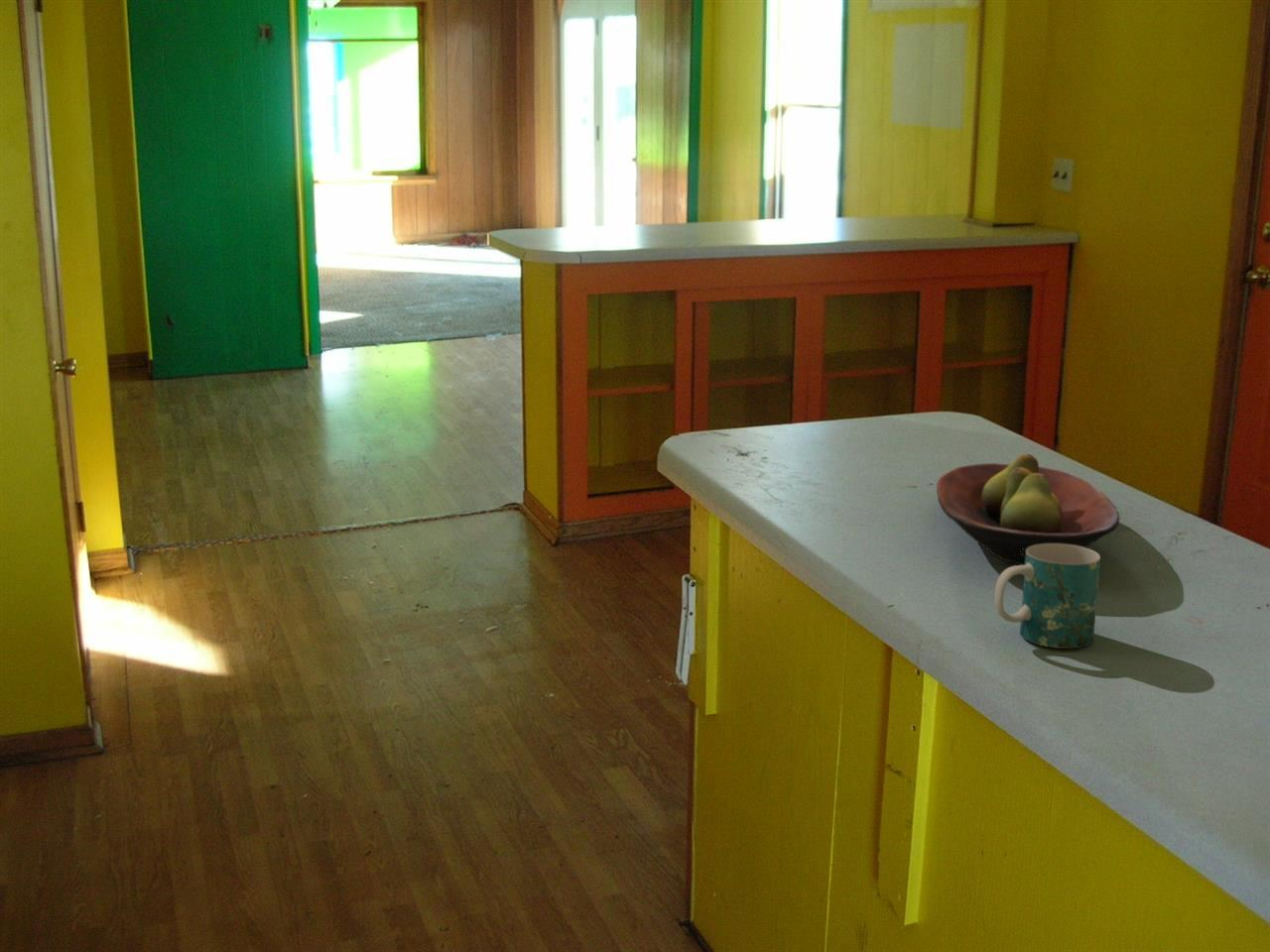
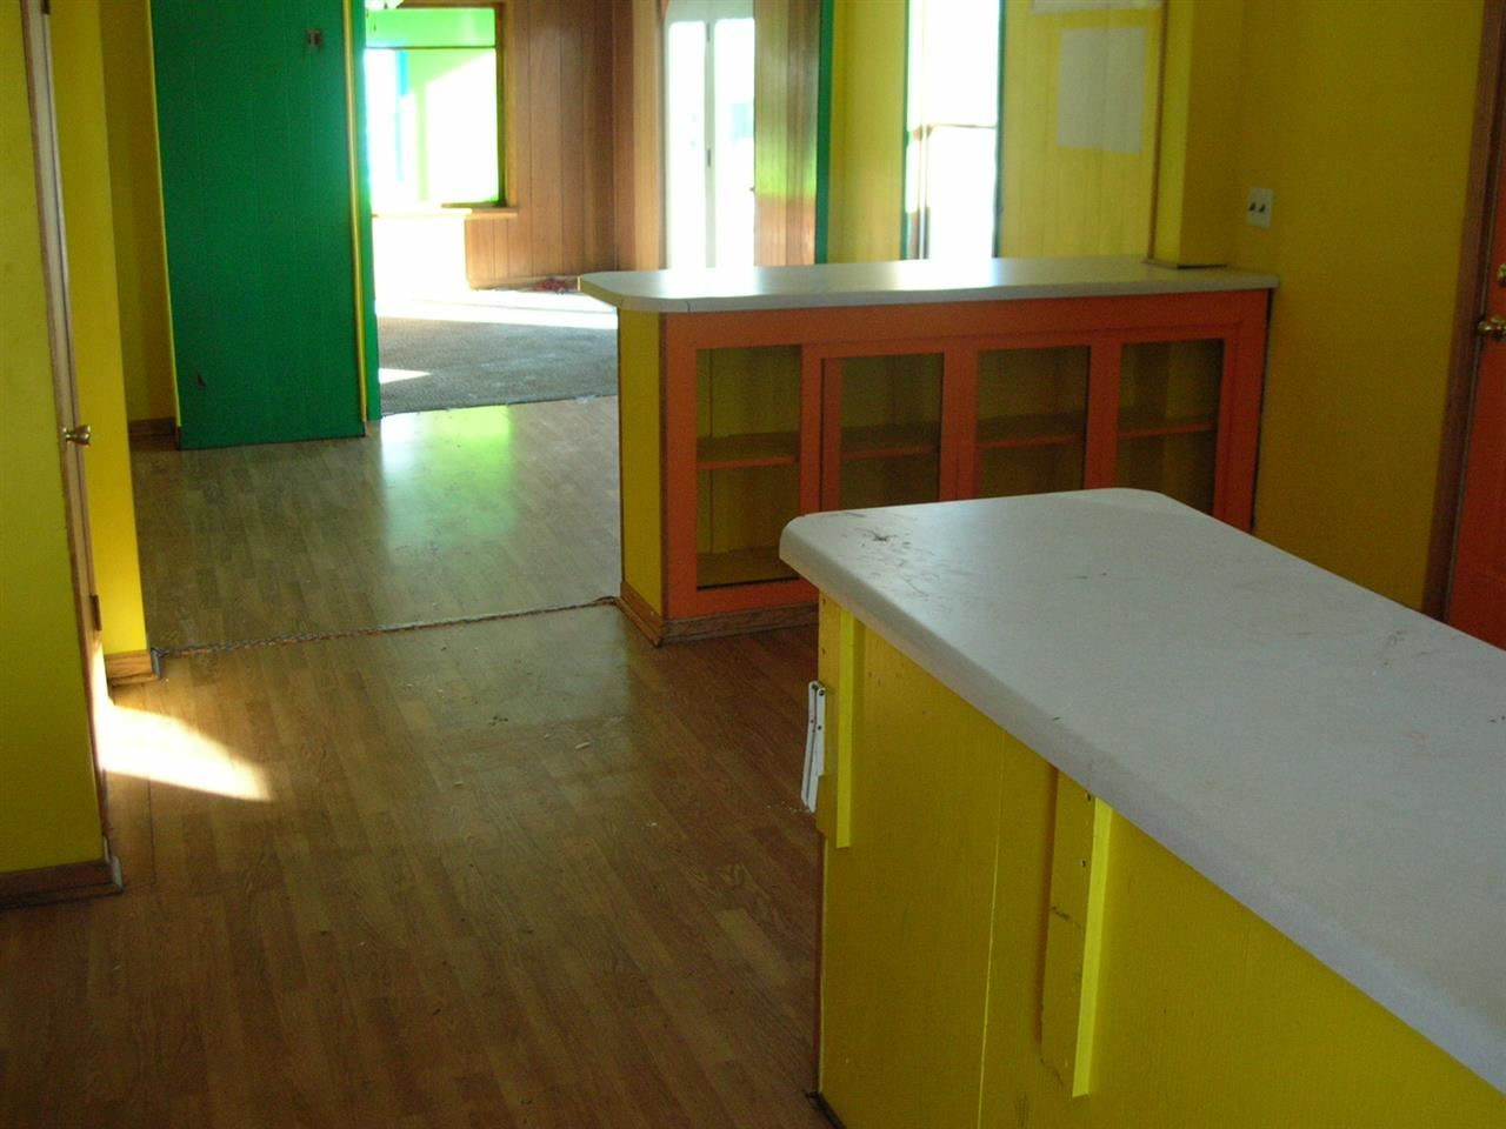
- mug [993,543,1101,650]
- fruit bowl [936,453,1121,565]
